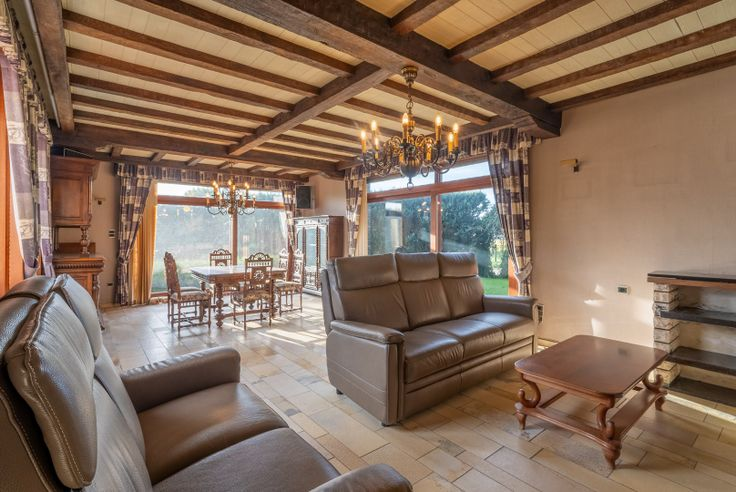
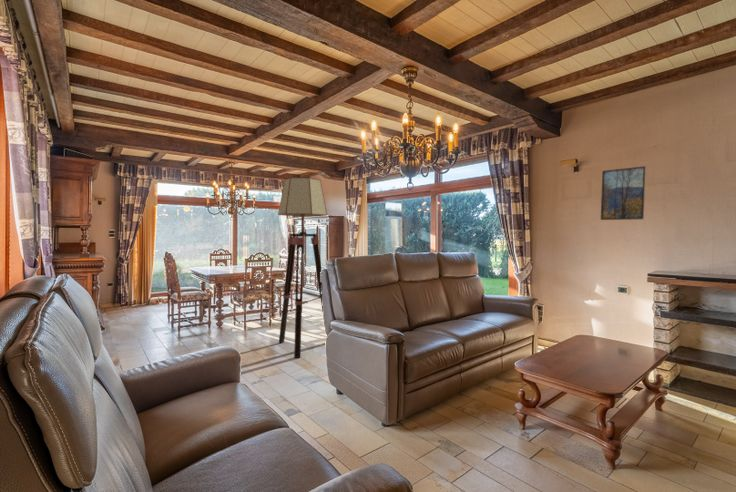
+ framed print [600,165,647,221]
+ floor lamp [277,176,328,359]
